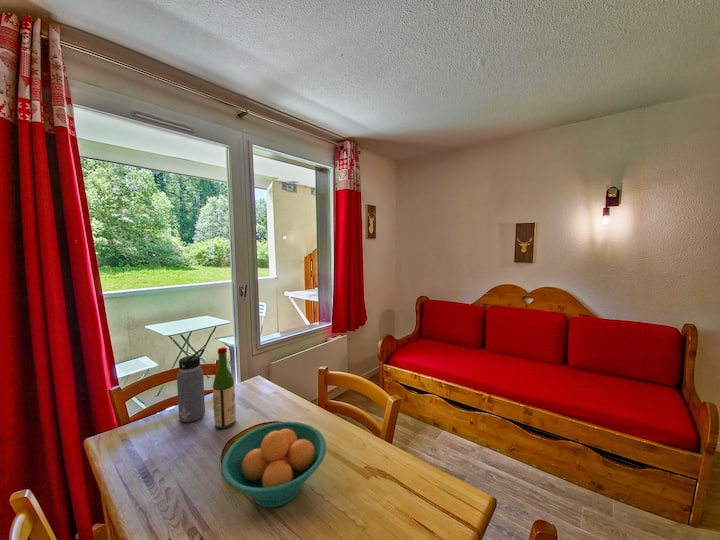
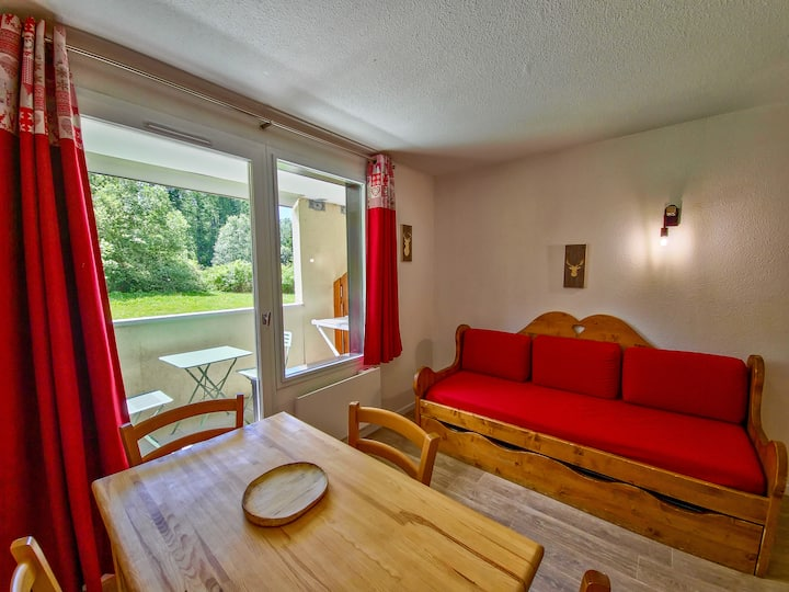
- wine bottle [212,346,237,430]
- water bottle [176,348,206,423]
- fruit bowl [221,421,327,508]
